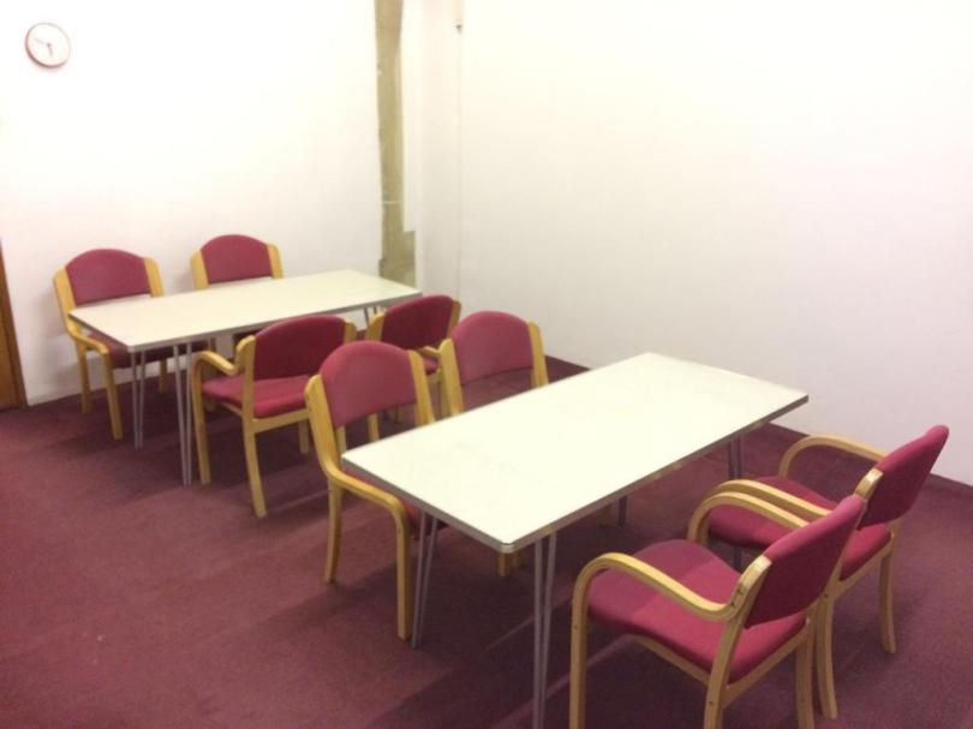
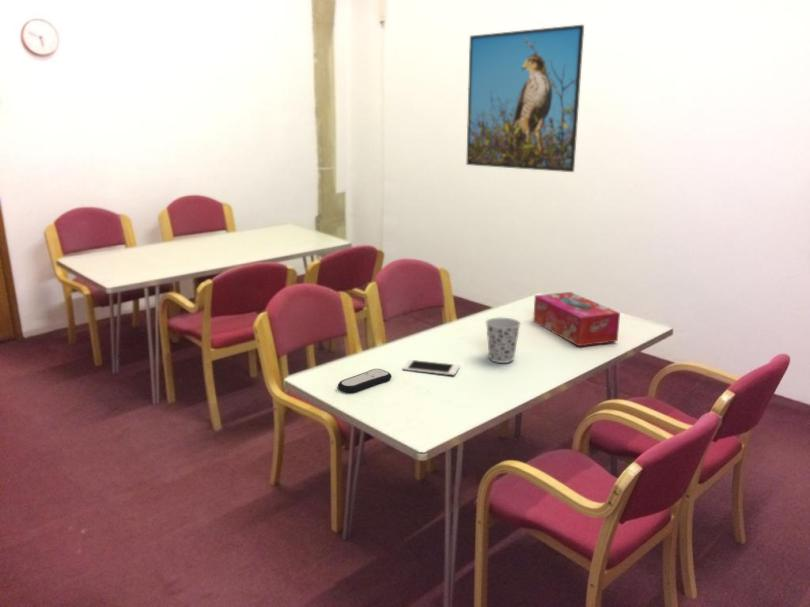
+ remote control [337,368,392,394]
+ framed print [465,24,585,173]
+ tissue box [532,291,621,347]
+ cup [485,317,522,364]
+ cell phone [402,359,461,377]
